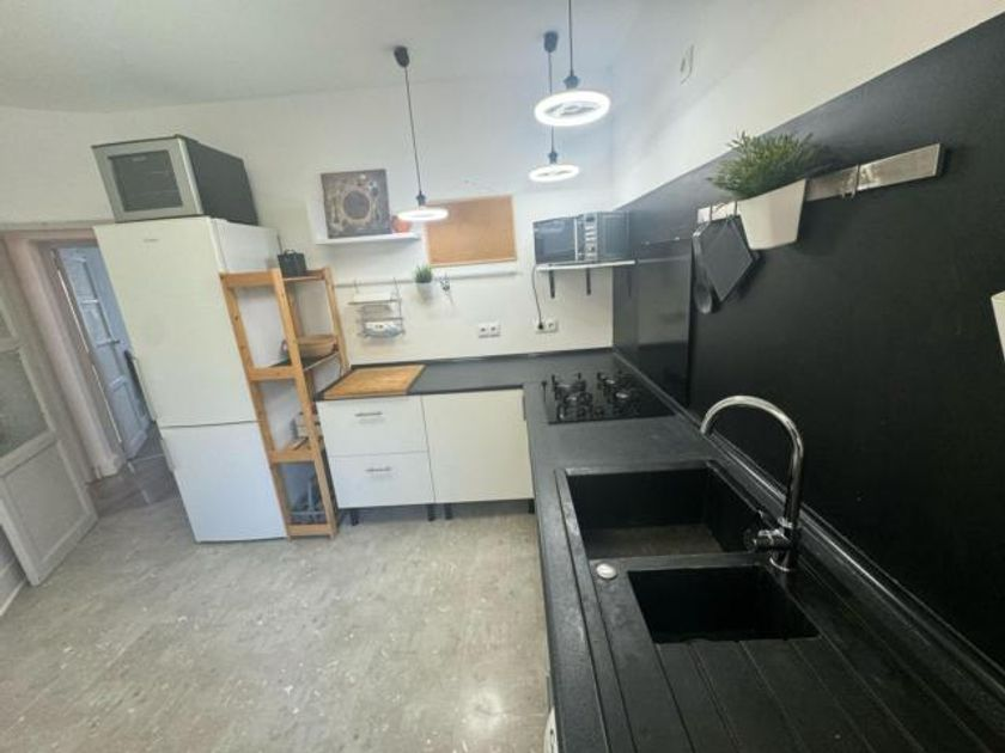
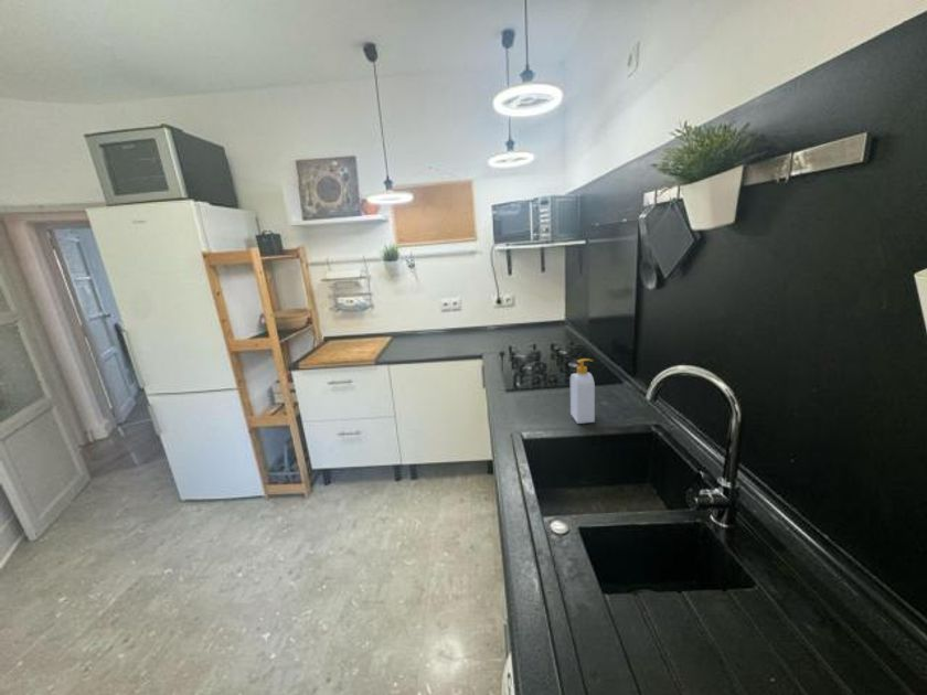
+ soap bottle [569,357,596,425]
